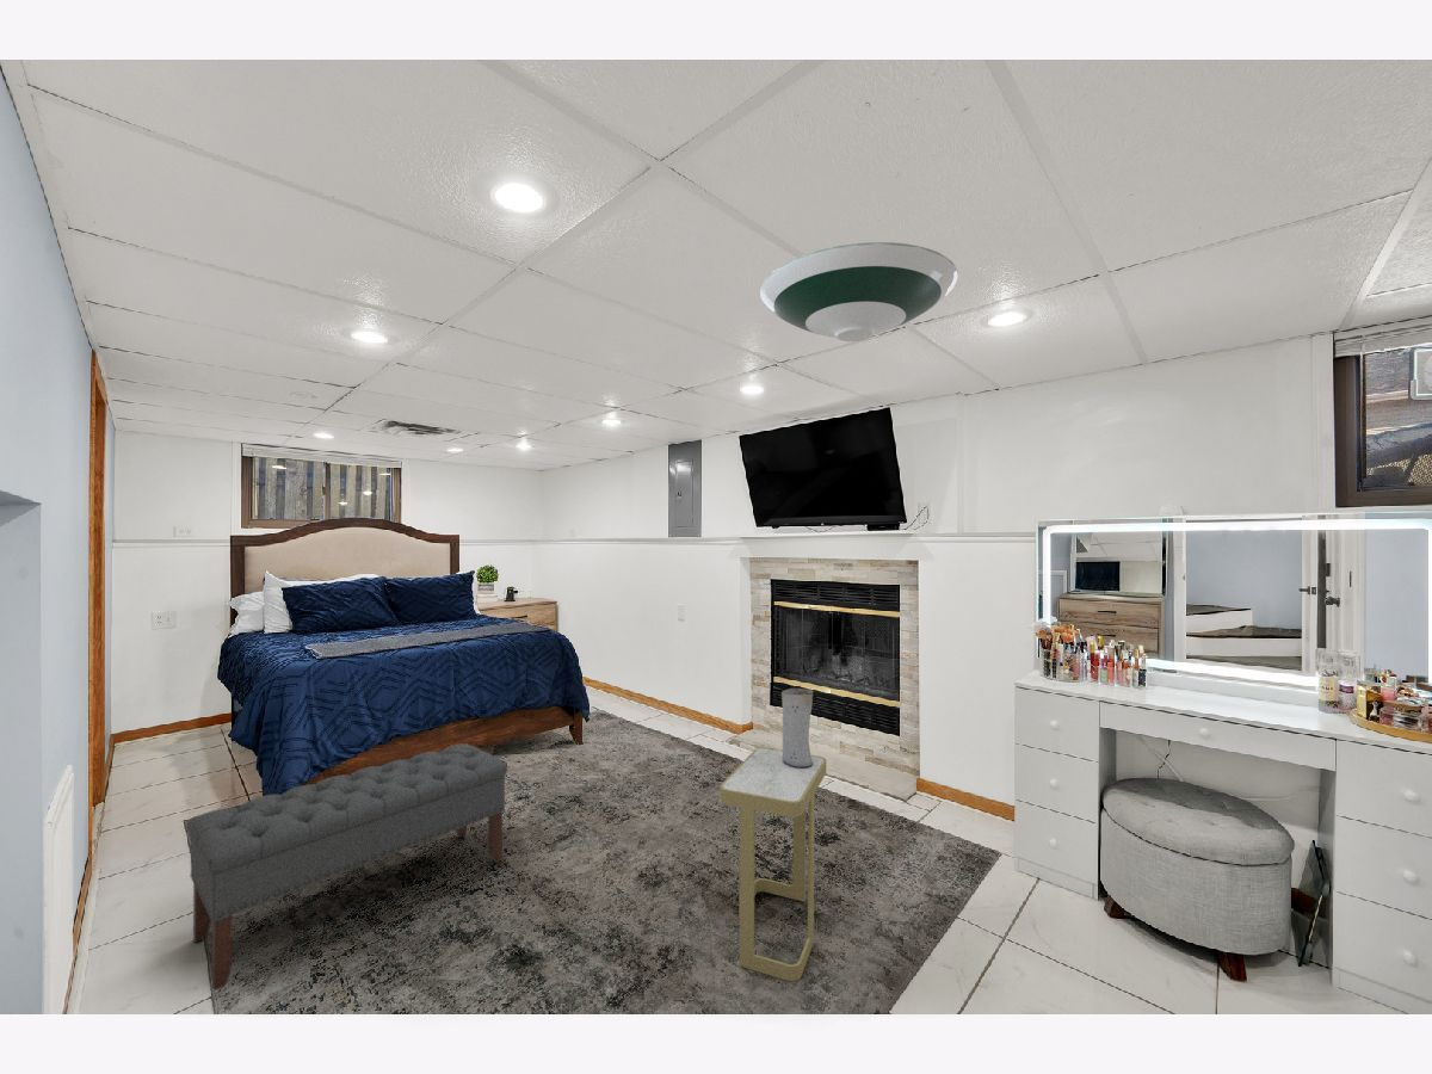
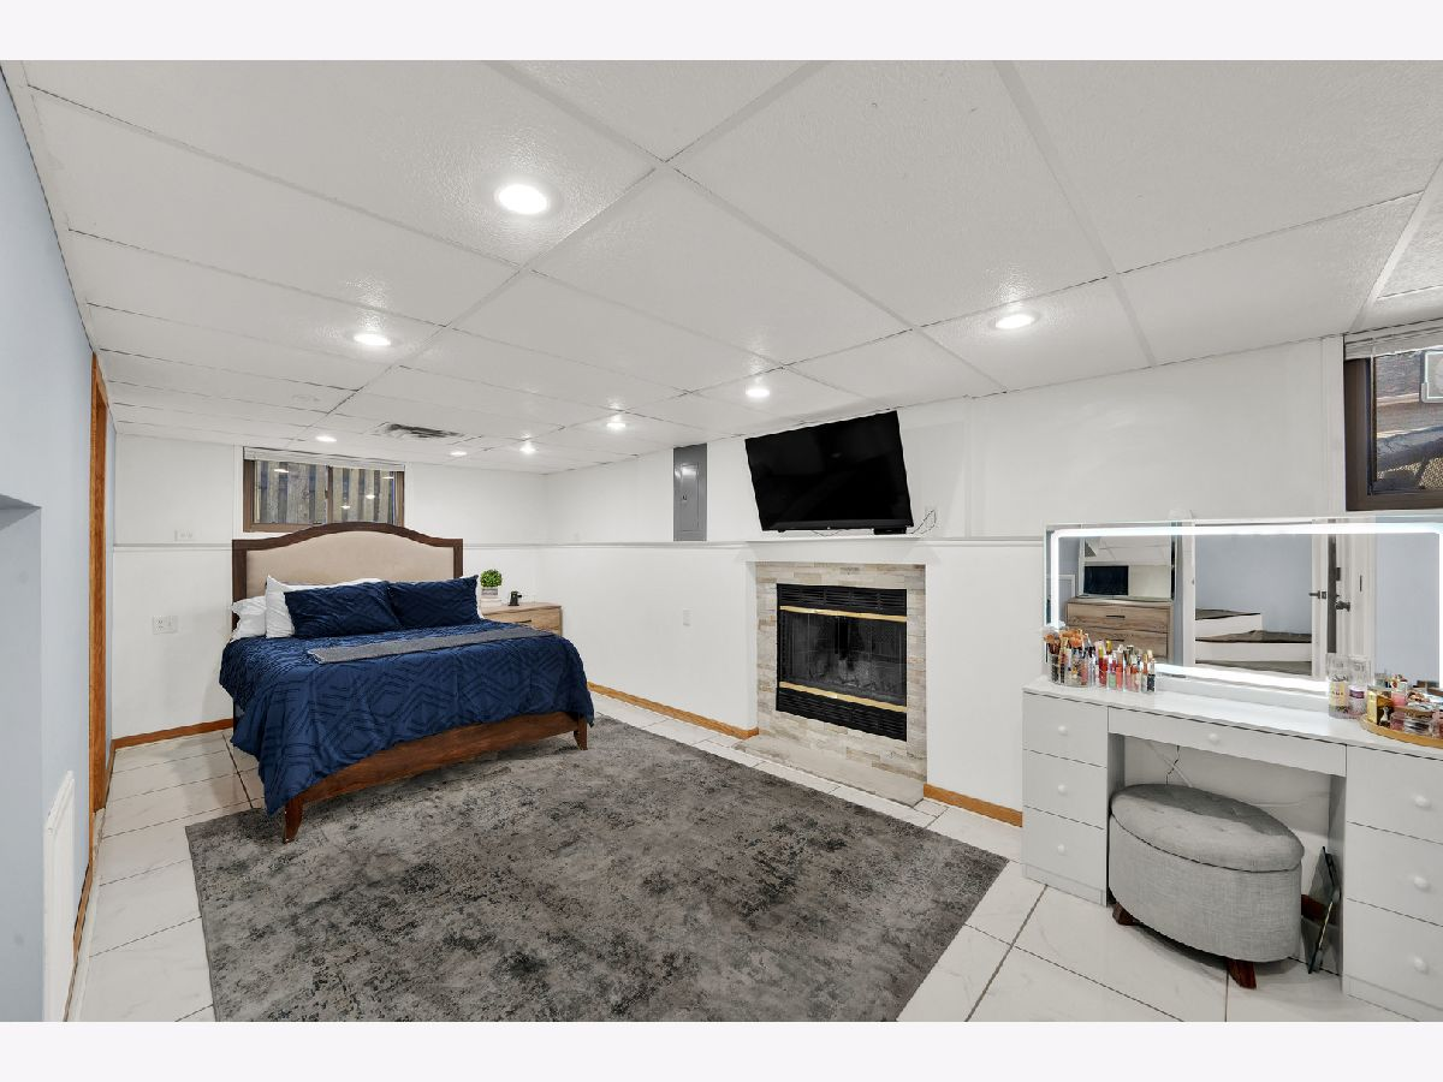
- vase [780,686,814,767]
- bench [186,742,508,992]
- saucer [759,241,958,342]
- side table [718,747,827,982]
